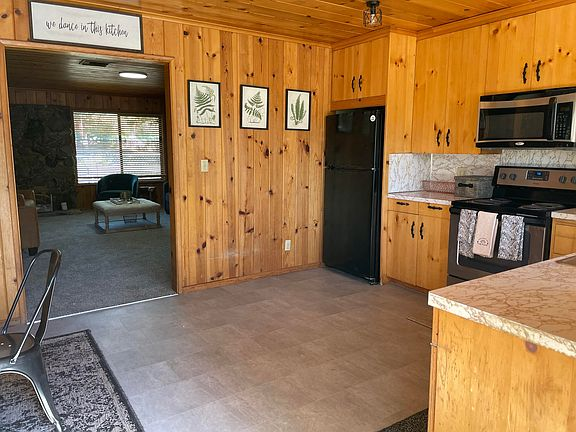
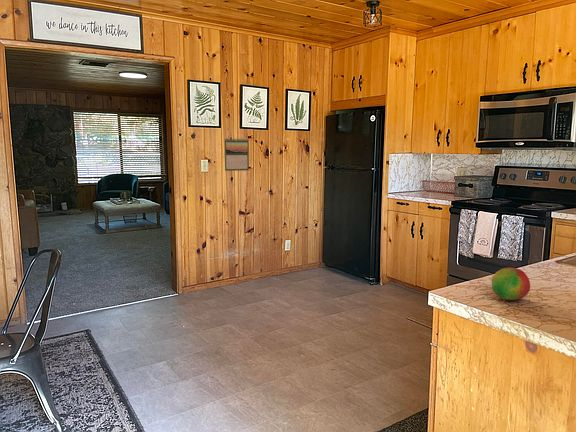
+ fruit [491,267,531,301]
+ calendar [224,137,250,172]
